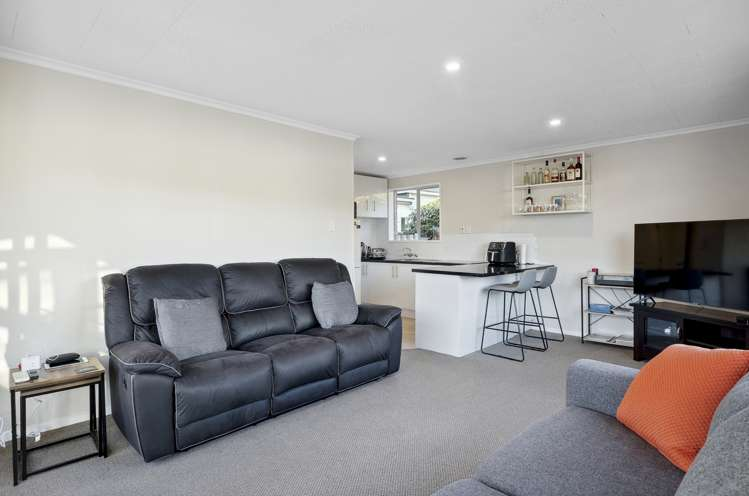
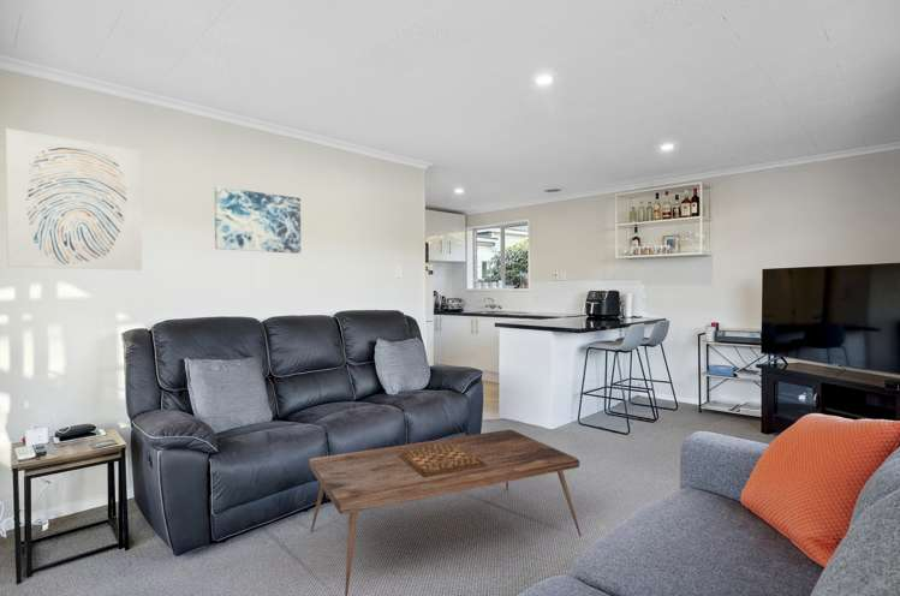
+ wall art [214,185,302,255]
+ coffee table [308,429,582,596]
+ wall art [4,127,143,272]
